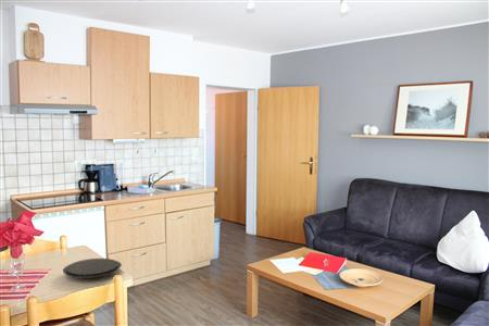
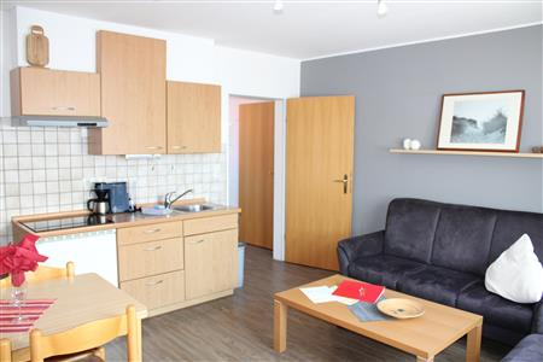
- plate [62,258,123,279]
